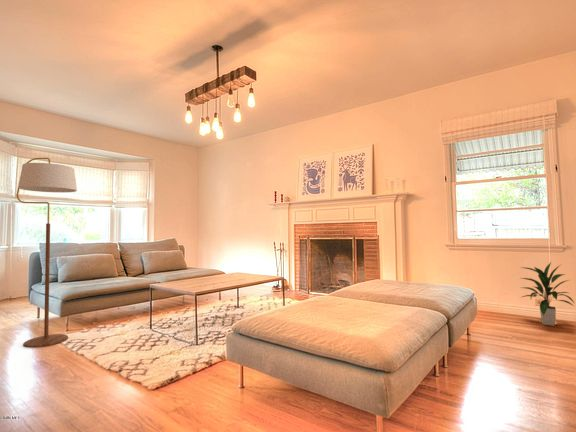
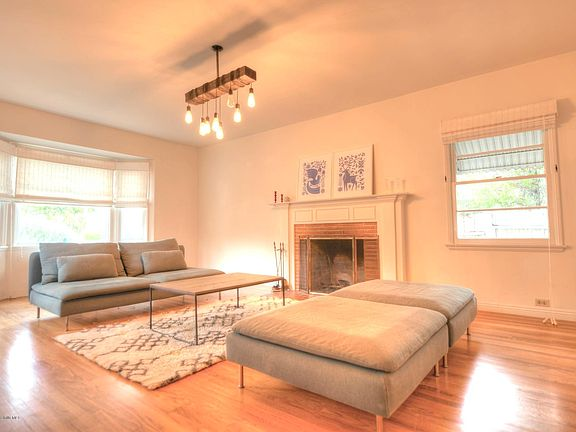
- floor lamp [16,157,78,349]
- indoor plant [519,261,576,327]
